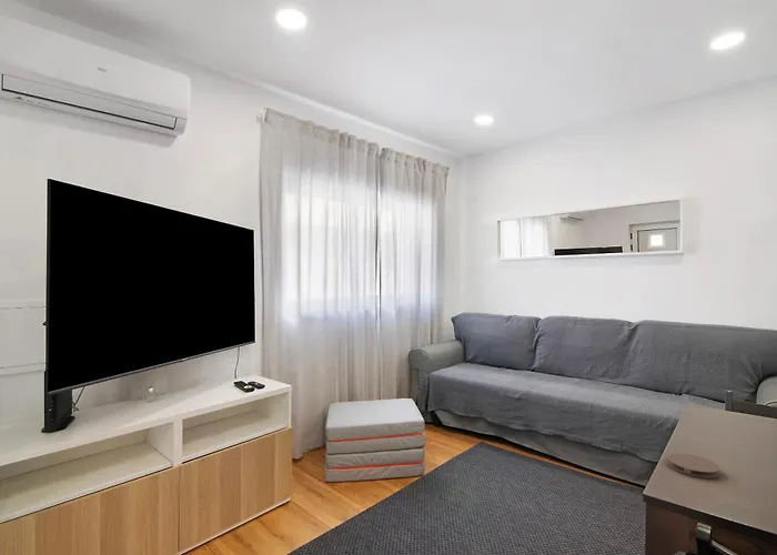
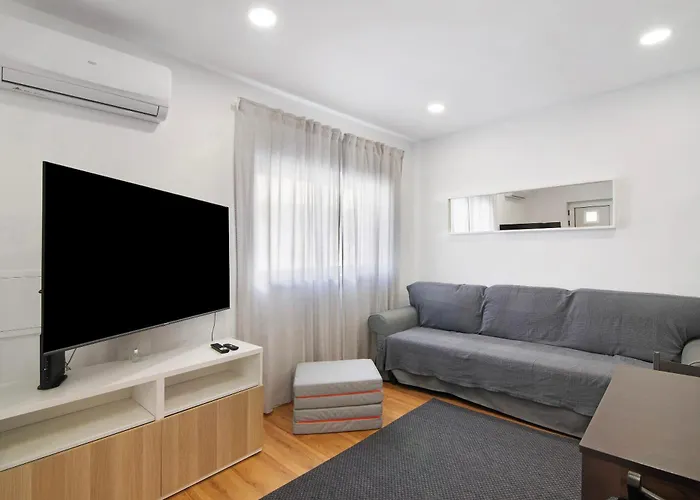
- coaster [667,453,722,480]
